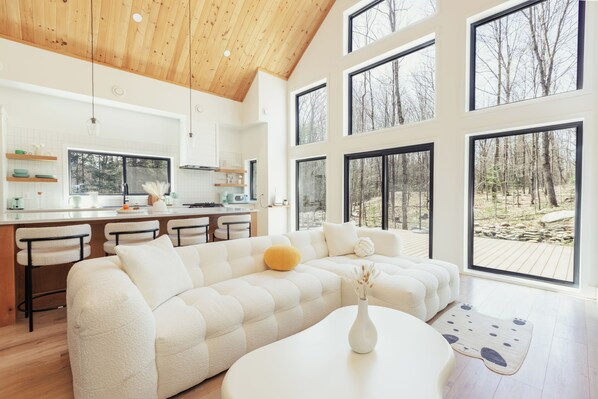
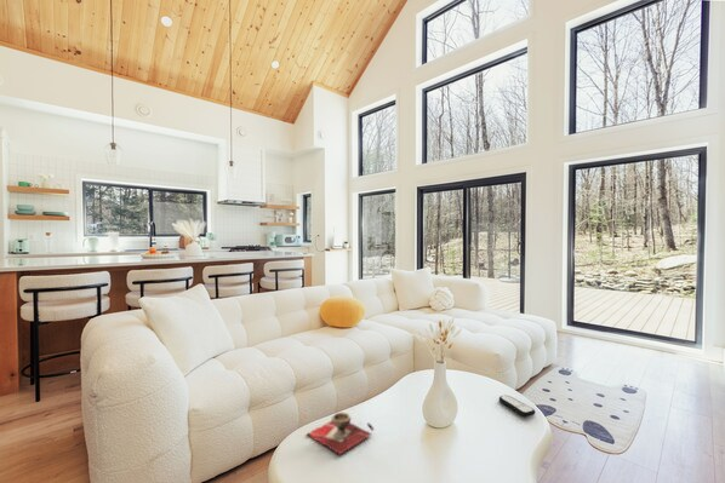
+ remote control [498,395,536,418]
+ decorative bowl [306,412,375,455]
